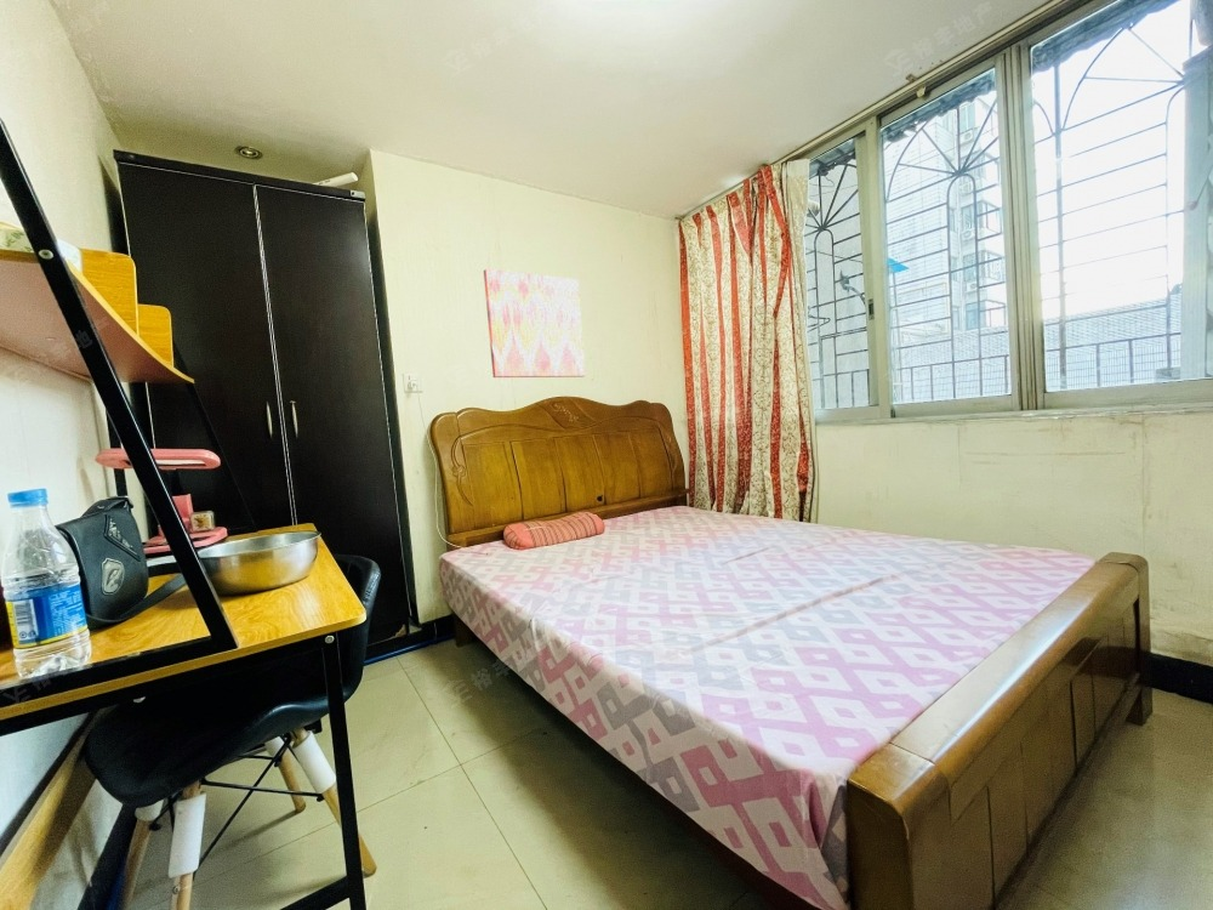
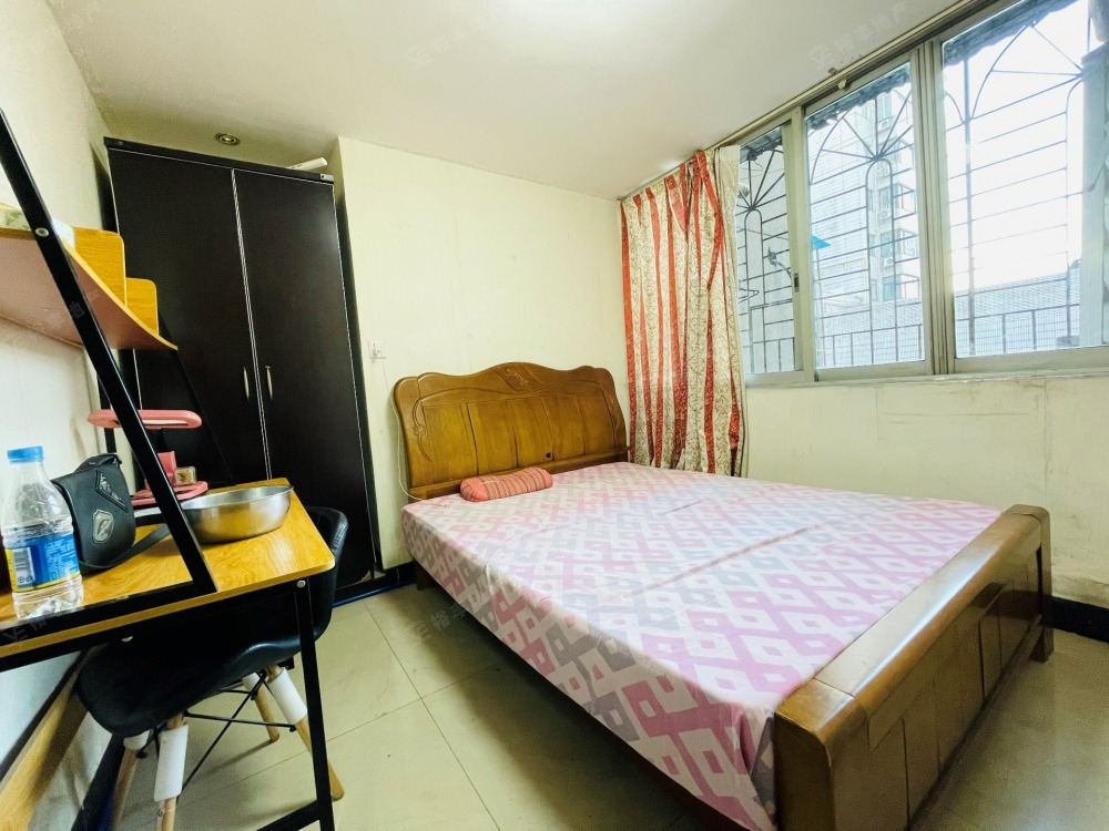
- wall art [483,268,586,379]
